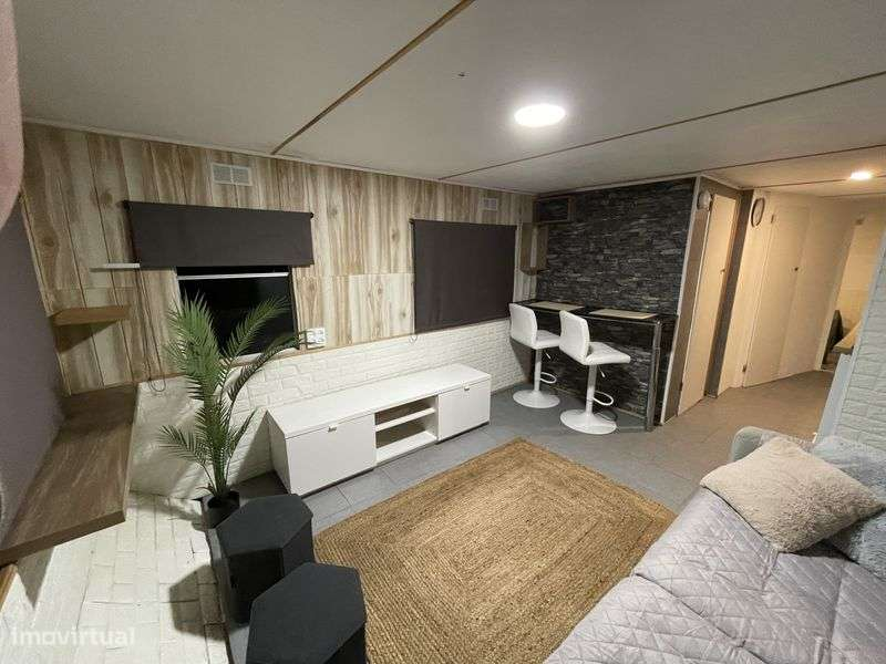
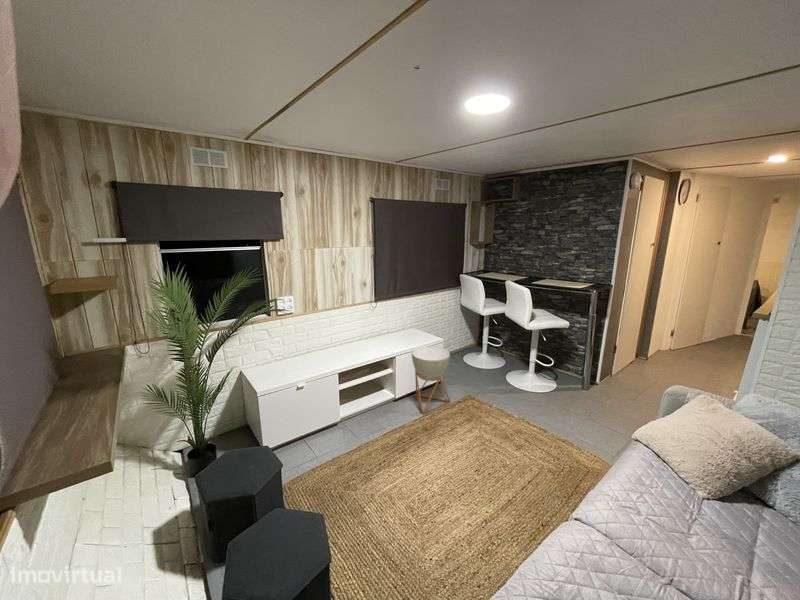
+ planter [411,346,451,415]
